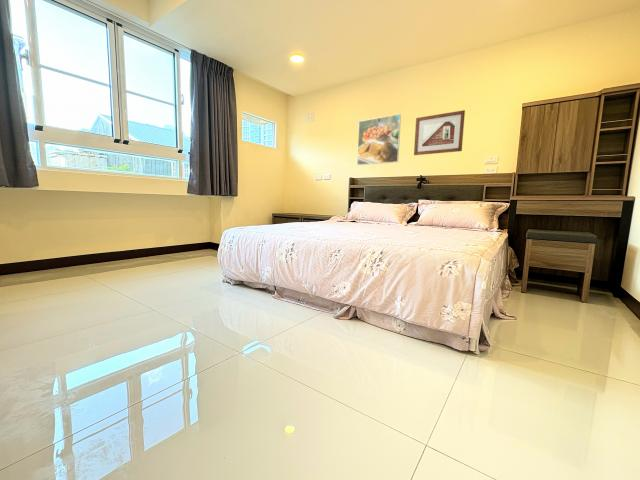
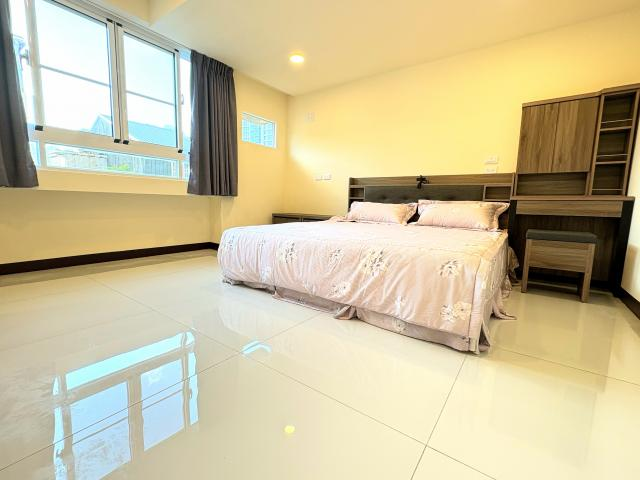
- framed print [356,113,402,166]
- picture frame [413,109,466,156]
